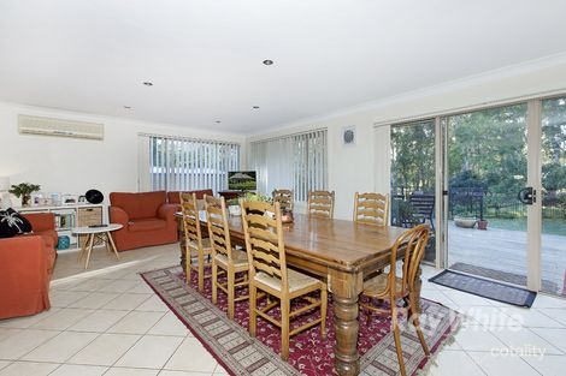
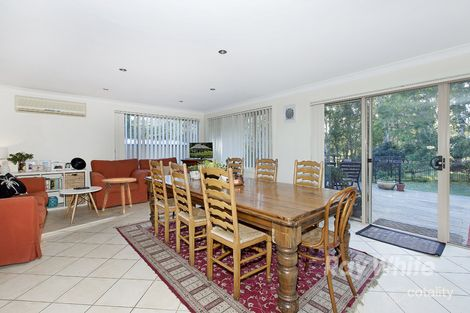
+ side table [100,177,137,215]
